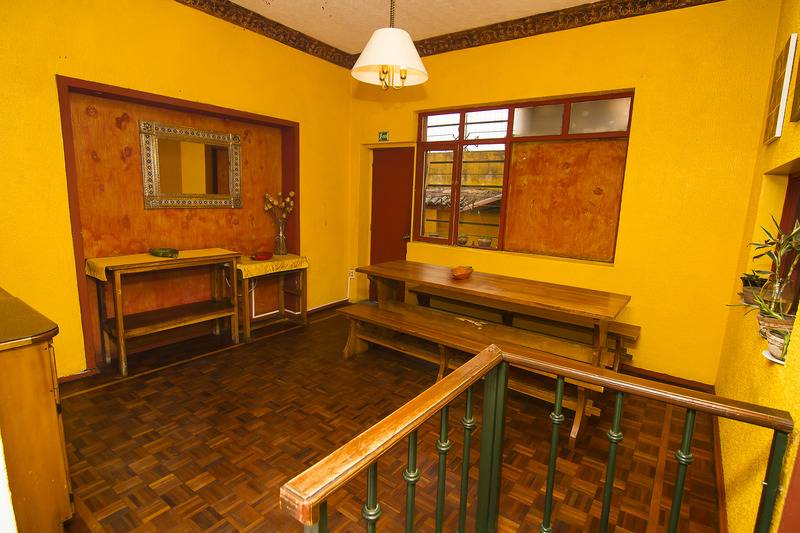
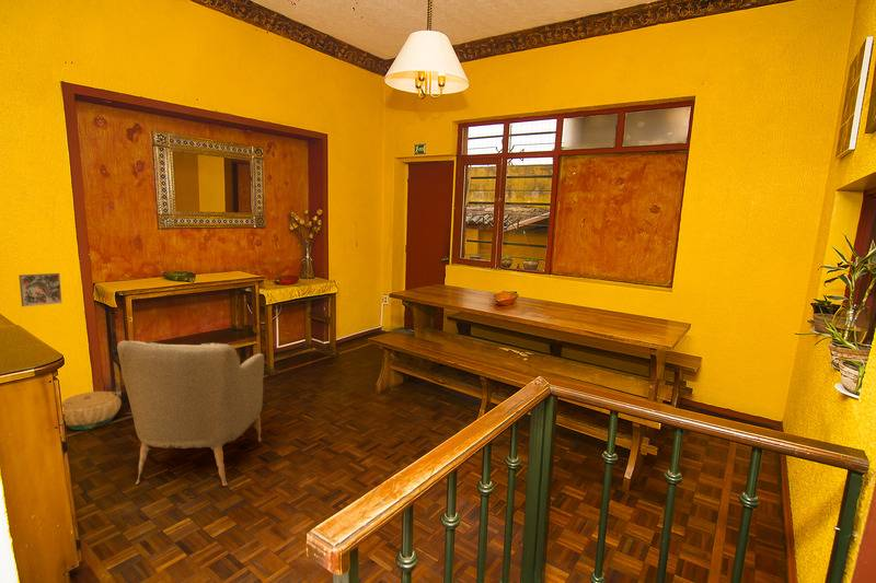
+ decorative tile [18,272,64,307]
+ armchair [116,339,265,487]
+ basket [61,390,123,431]
